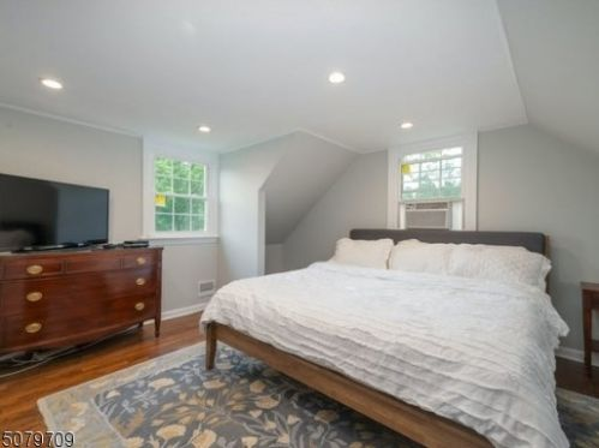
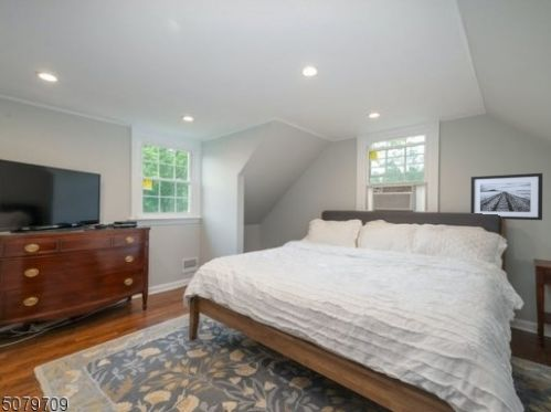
+ wall art [469,172,543,221]
